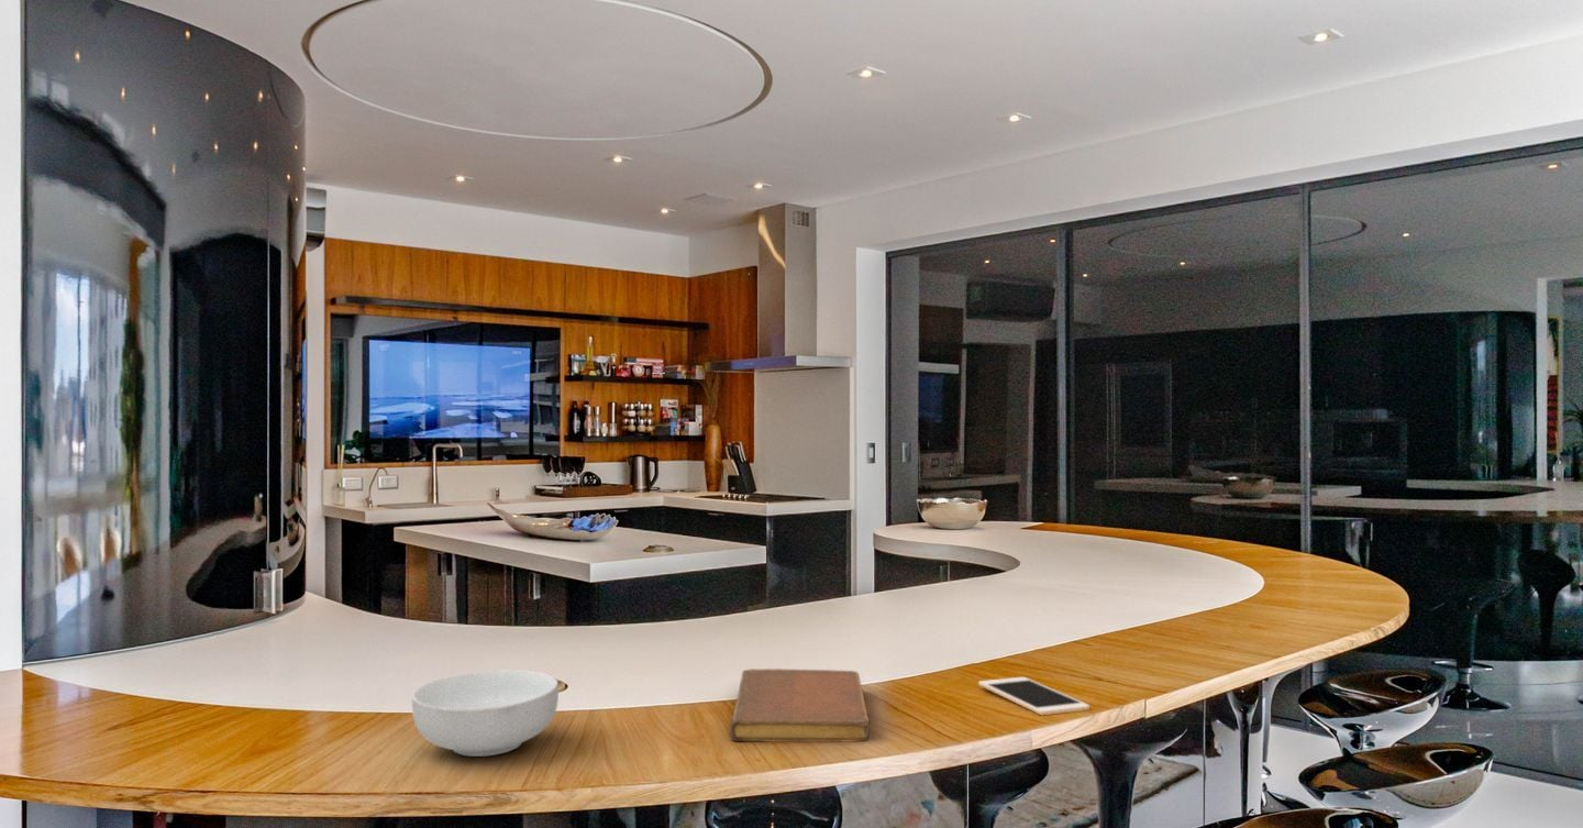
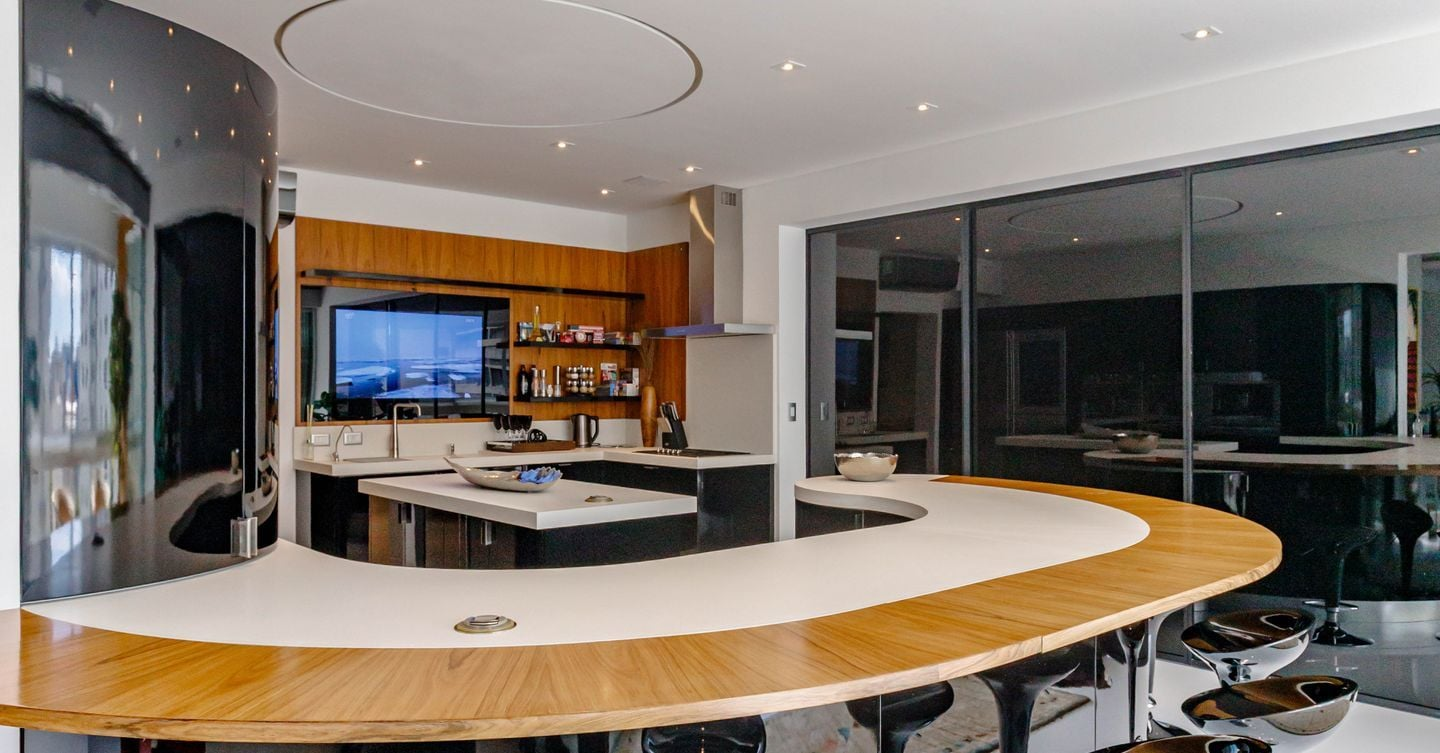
- cell phone [977,676,1091,716]
- cereal bowl [411,669,560,758]
- notebook [729,667,871,743]
